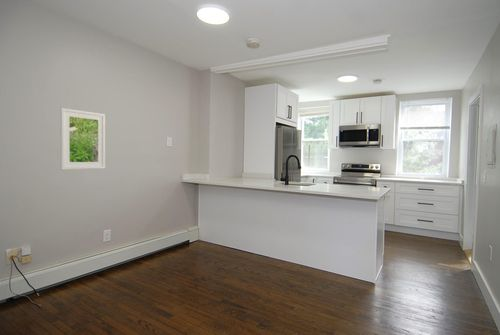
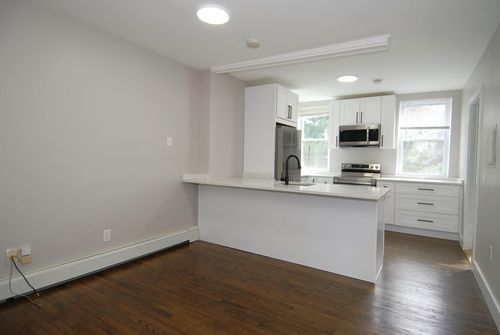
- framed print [59,107,106,170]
